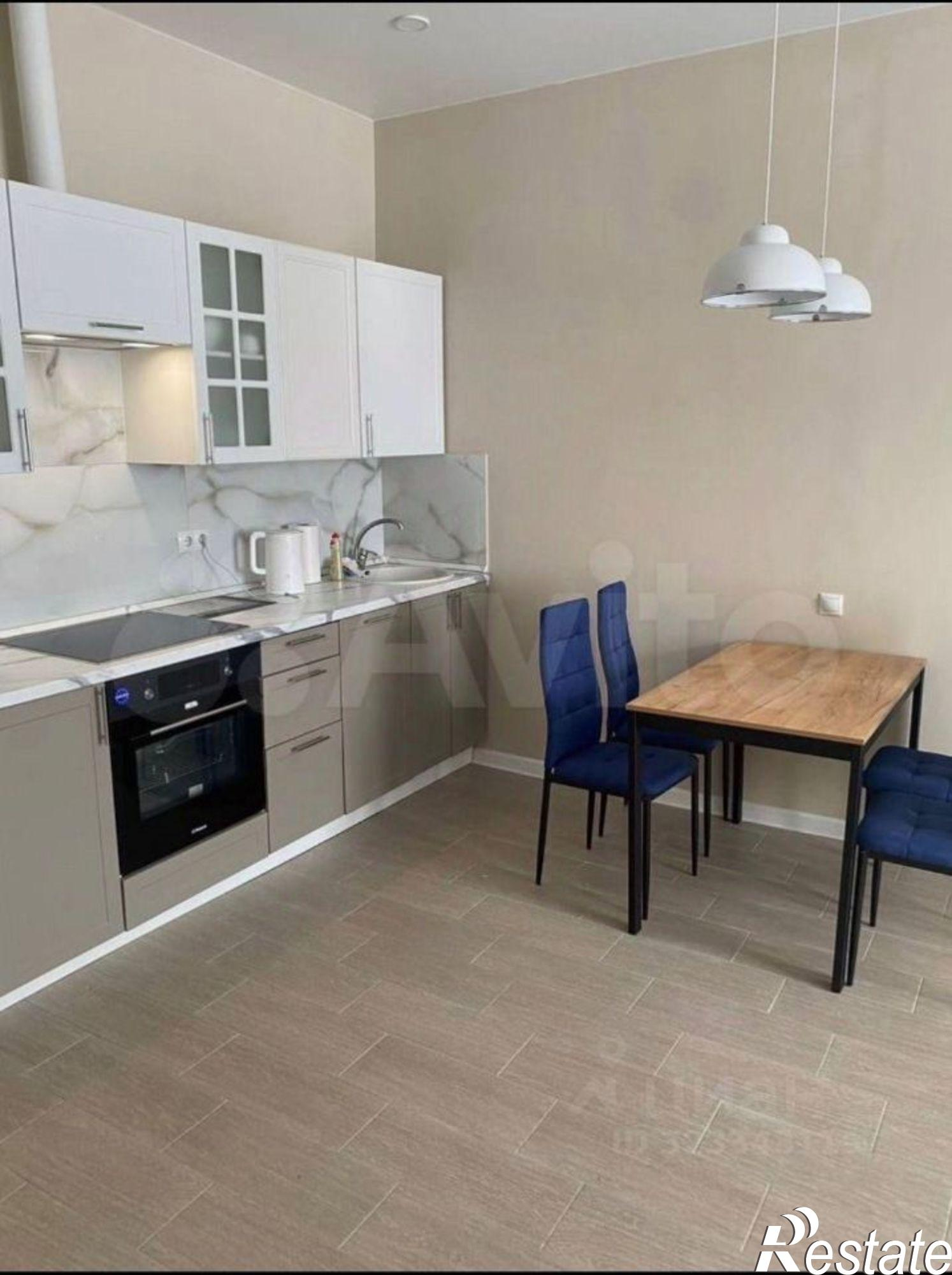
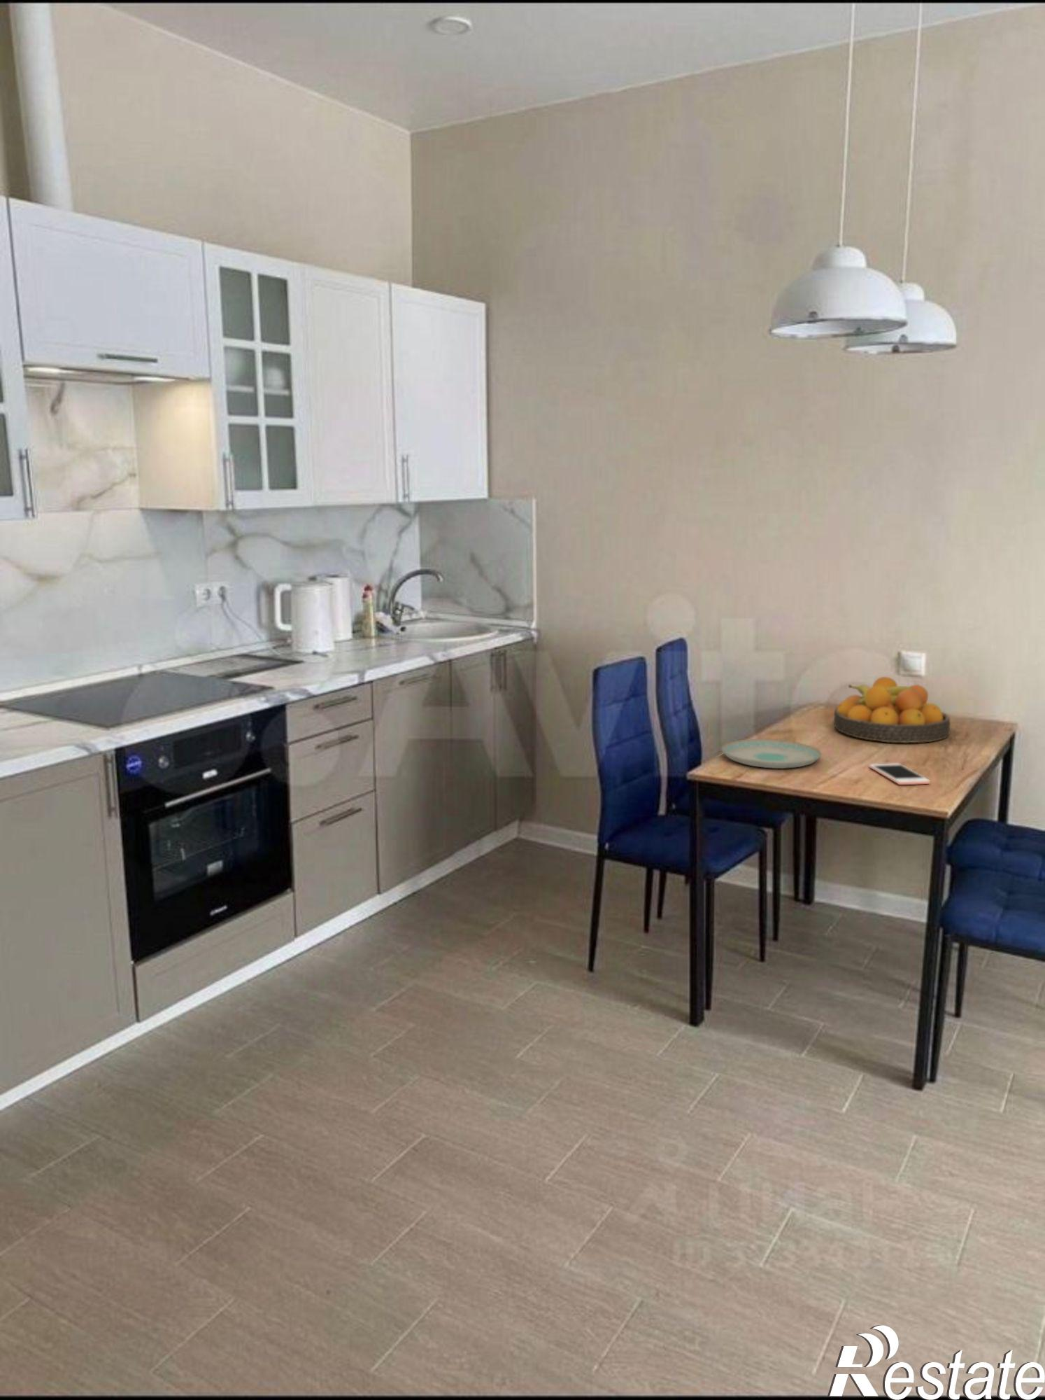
+ cell phone [868,763,931,785]
+ plate [720,739,822,770]
+ fruit bowl [833,676,952,743]
